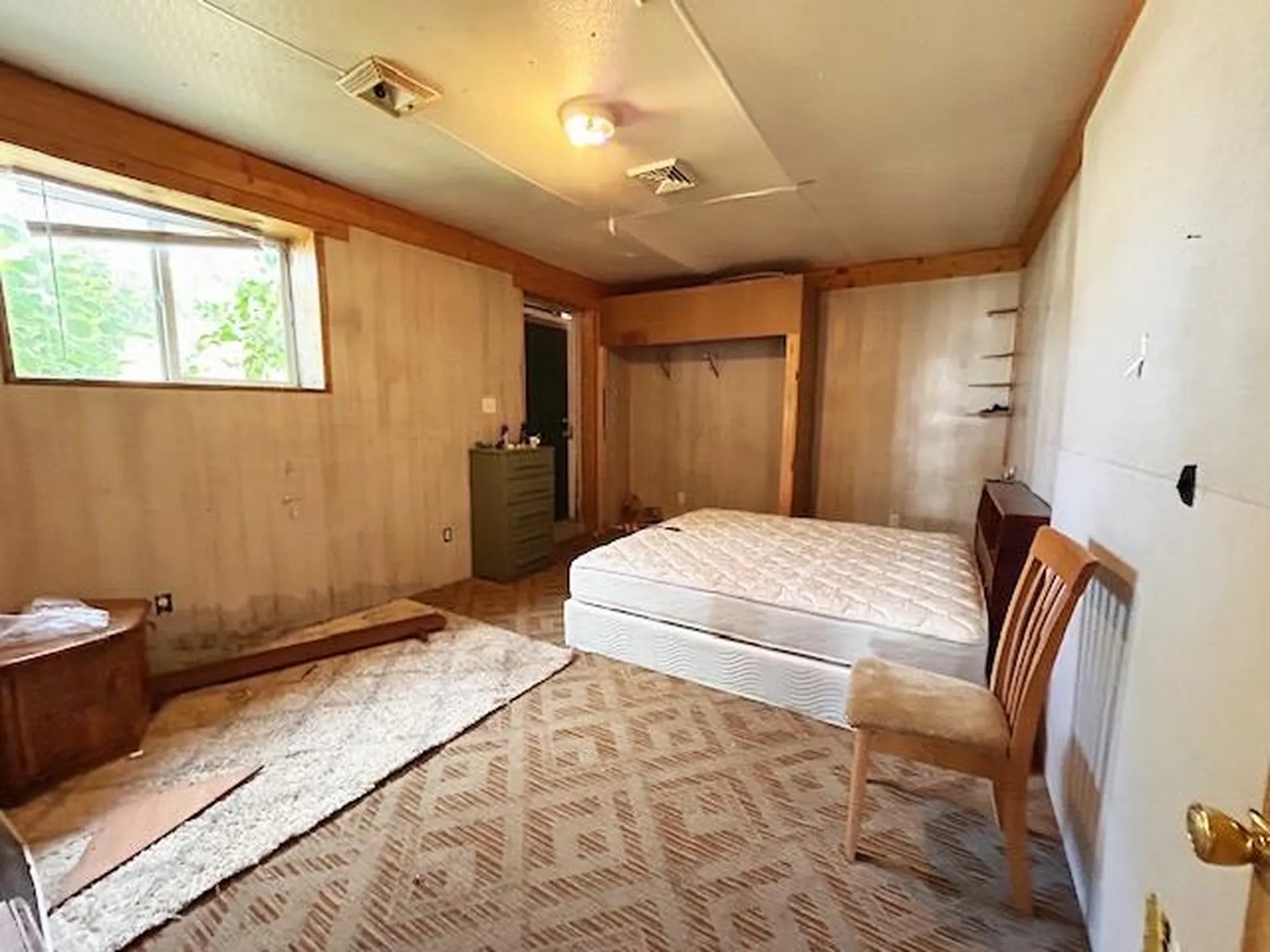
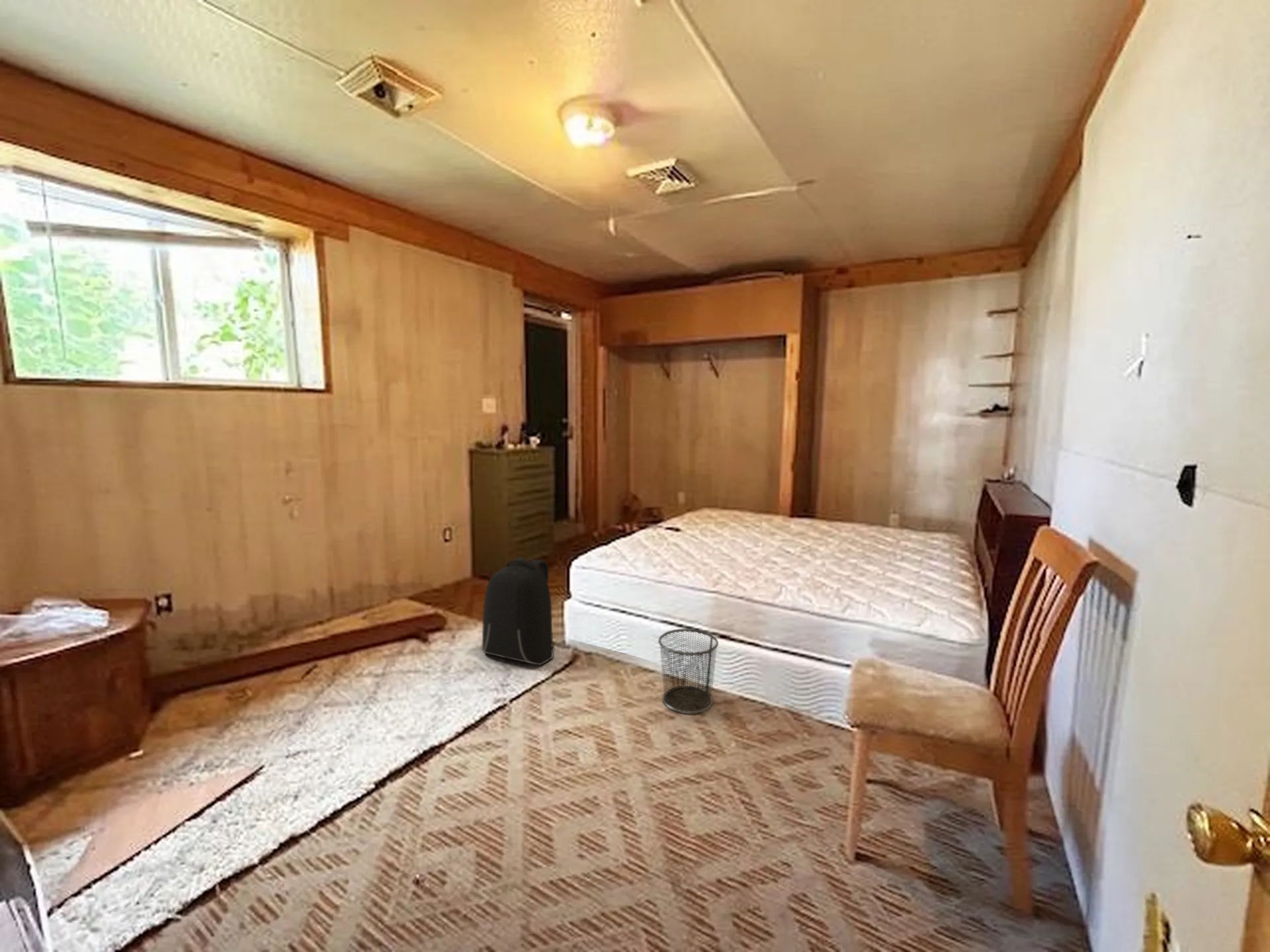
+ backpack [482,557,556,666]
+ waste bin [657,628,719,714]
